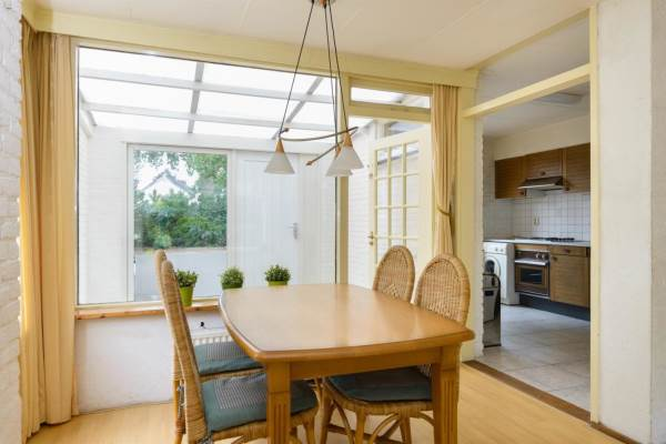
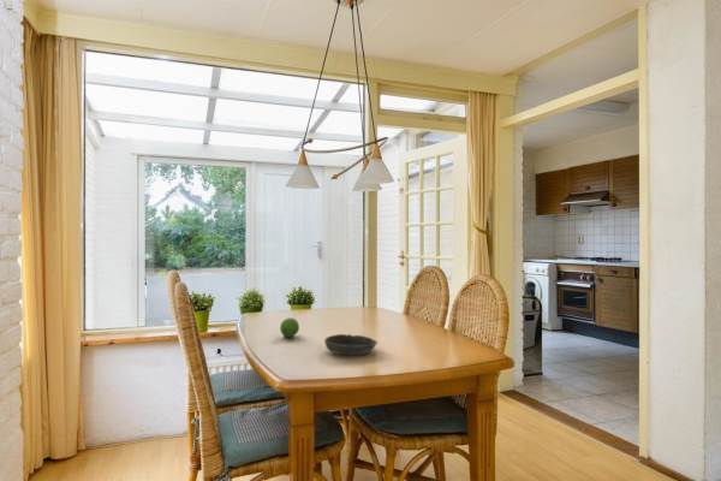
+ fruit [279,316,300,339]
+ bowl [323,333,379,356]
